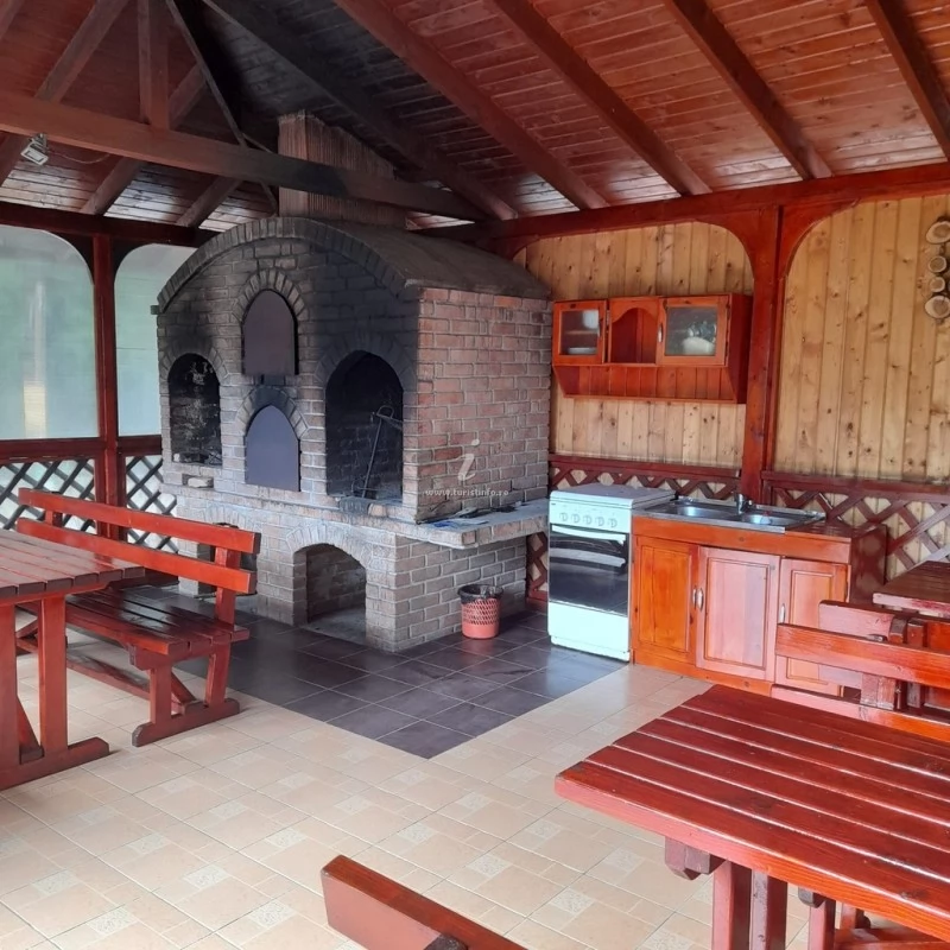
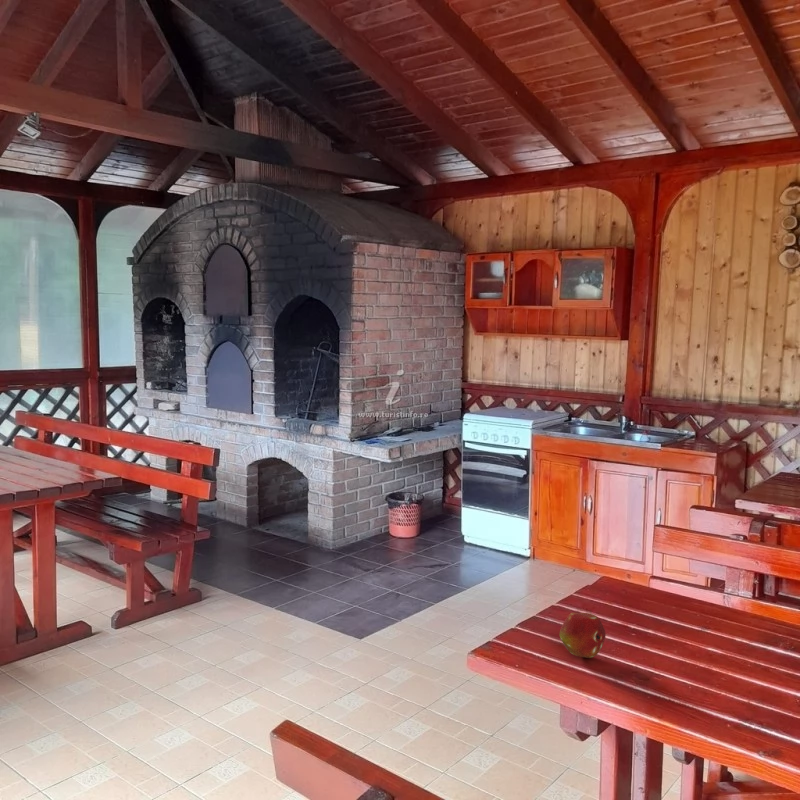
+ fruit [559,612,607,659]
